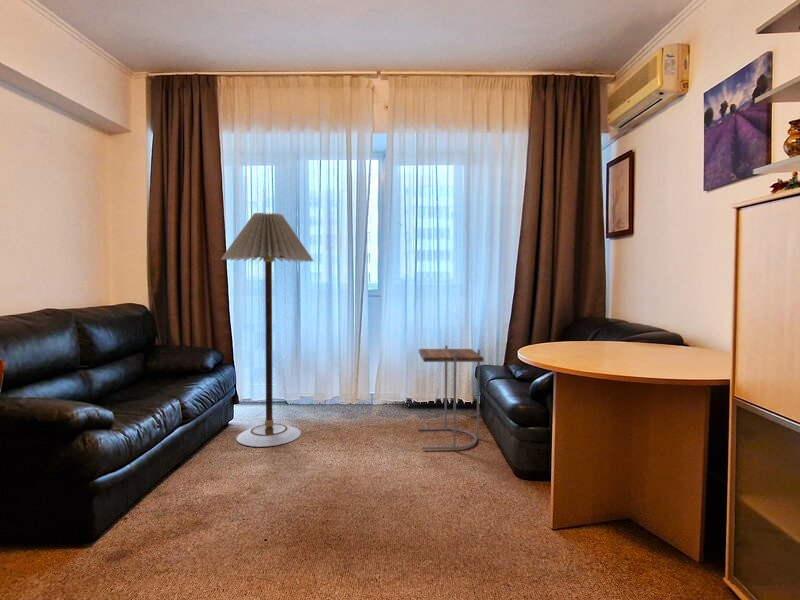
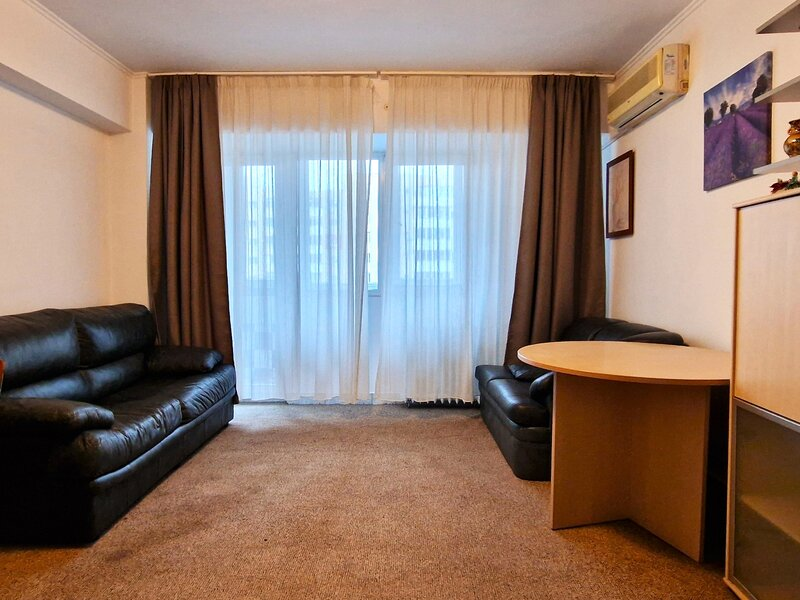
- side table [417,345,485,451]
- floor lamp [220,212,314,448]
